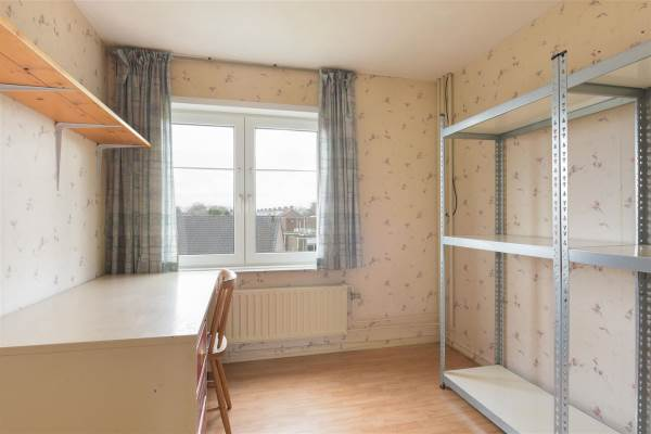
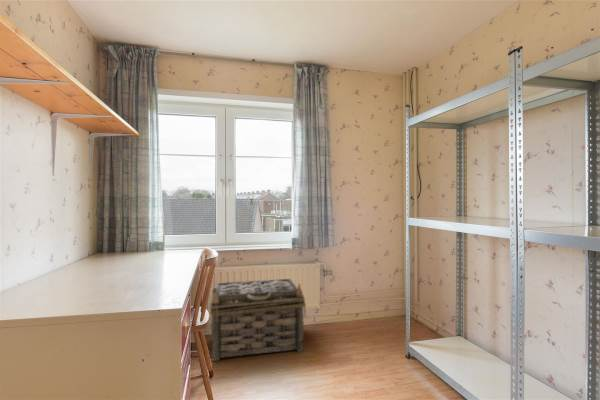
+ basket [209,278,307,362]
